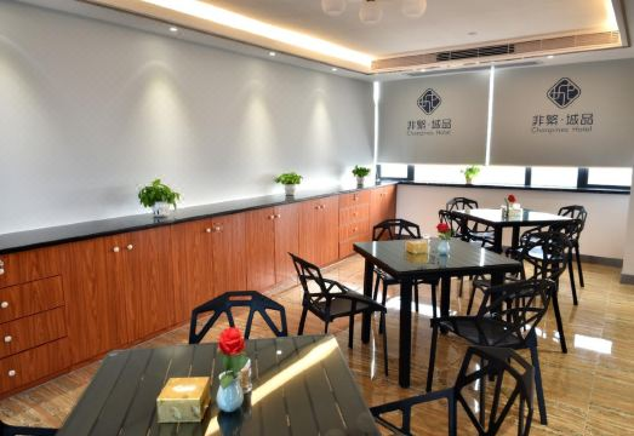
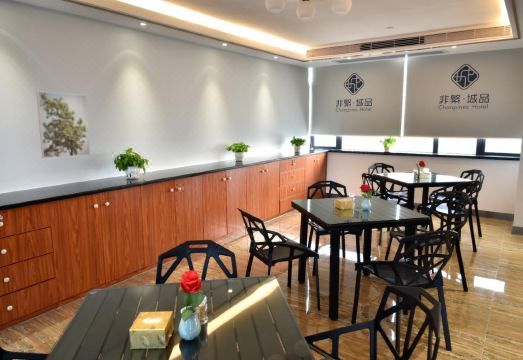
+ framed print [36,90,91,159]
